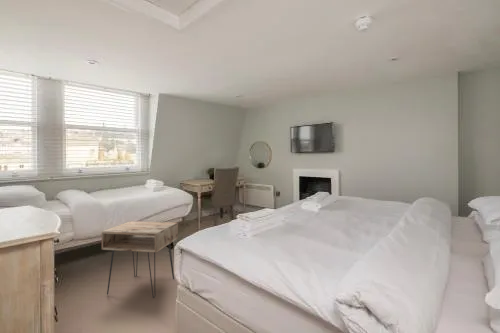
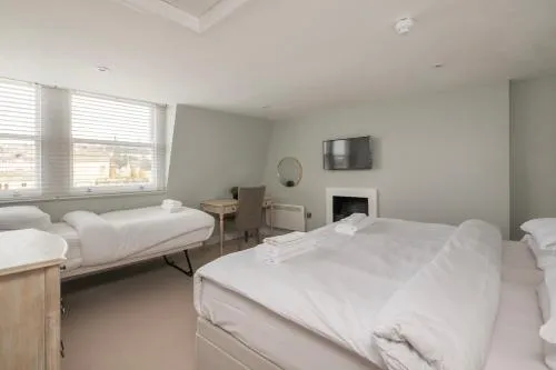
- nightstand [101,220,179,299]
